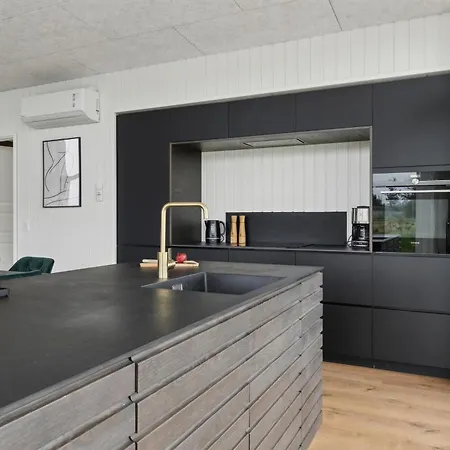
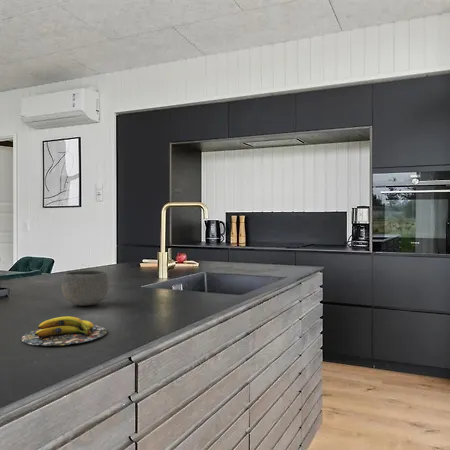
+ bowl [61,269,110,307]
+ banana [21,316,108,347]
